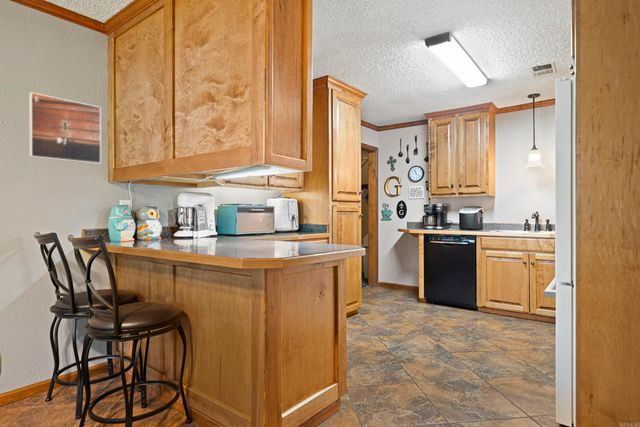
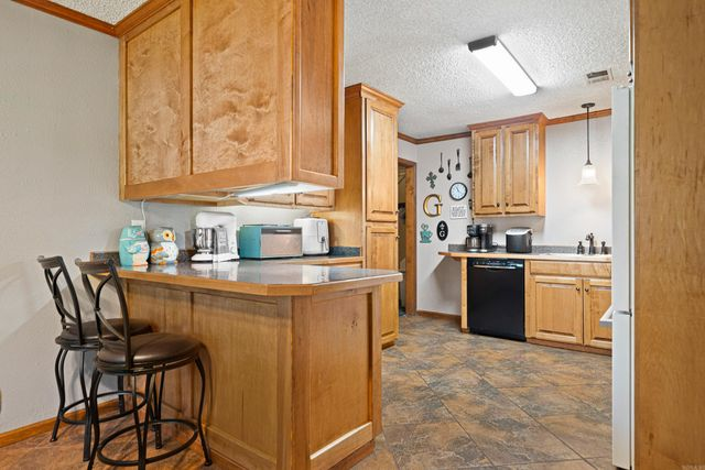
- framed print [28,91,102,165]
